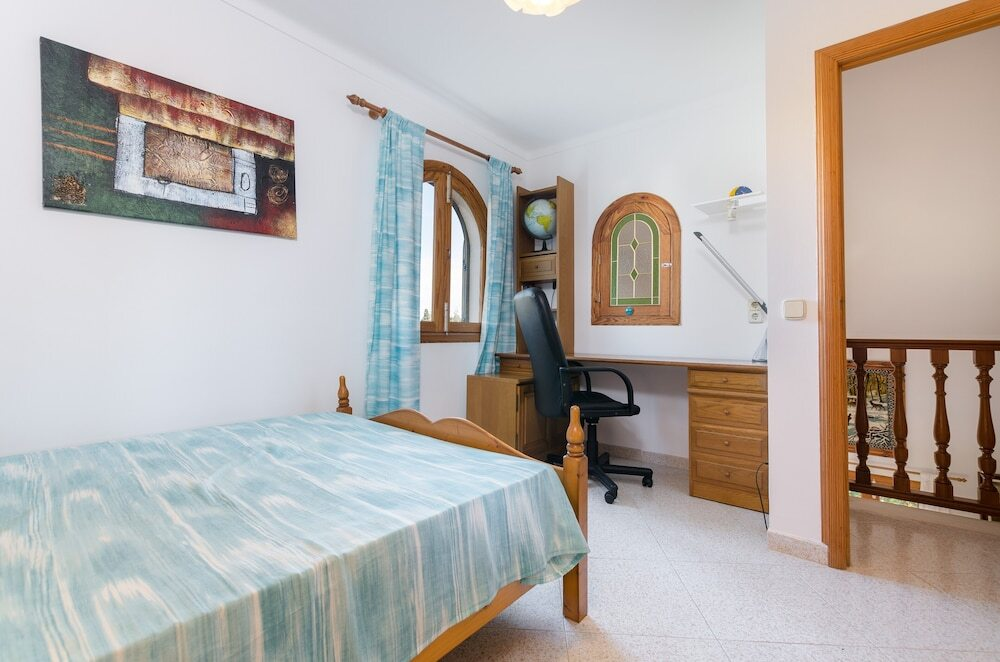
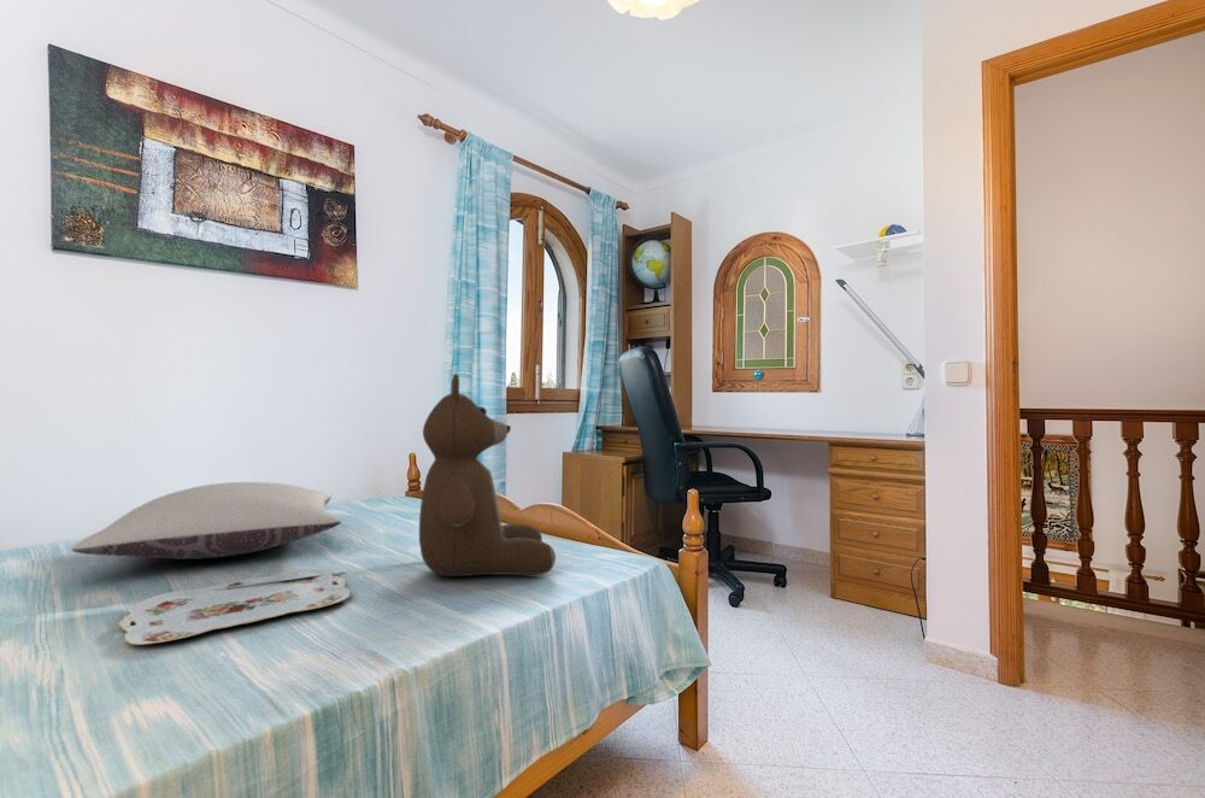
+ serving tray [117,568,352,646]
+ pillow [70,481,342,561]
+ bear [418,372,557,577]
